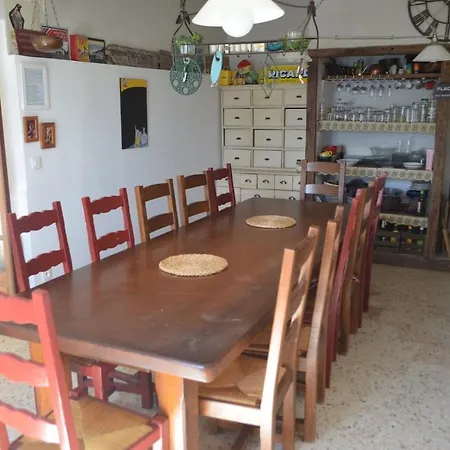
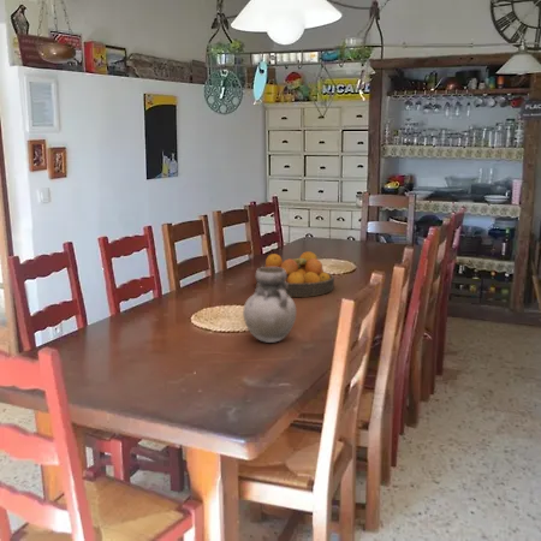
+ fruit bowl [255,250,335,298]
+ vase [242,266,297,344]
